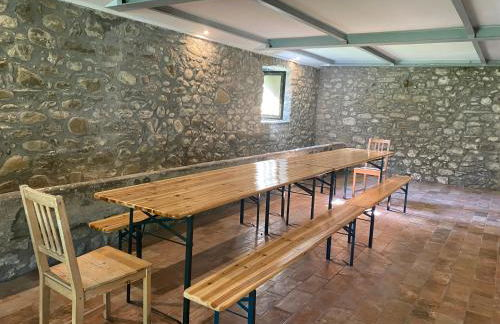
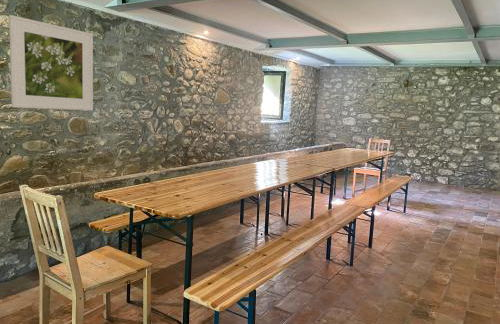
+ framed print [8,14,94,111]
